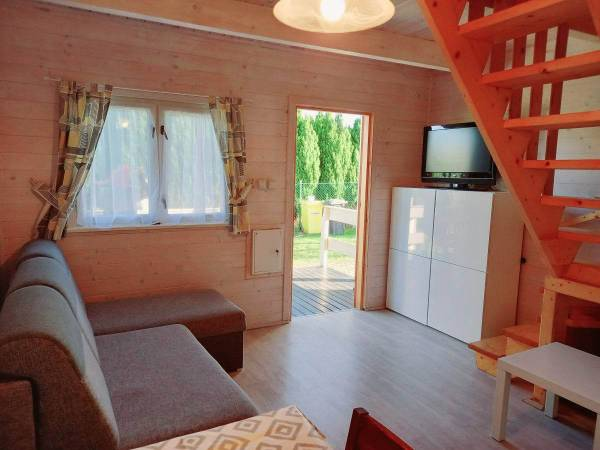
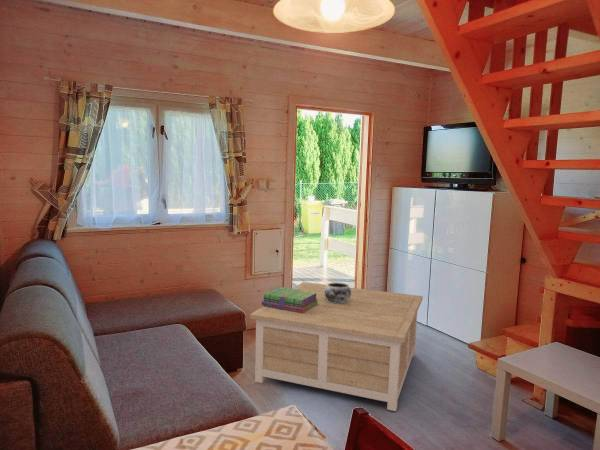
+ stack of books [261,286,319,313]
+ coffee table [249,281,424,412]
+ decorative bowl [324,281,351,304]
